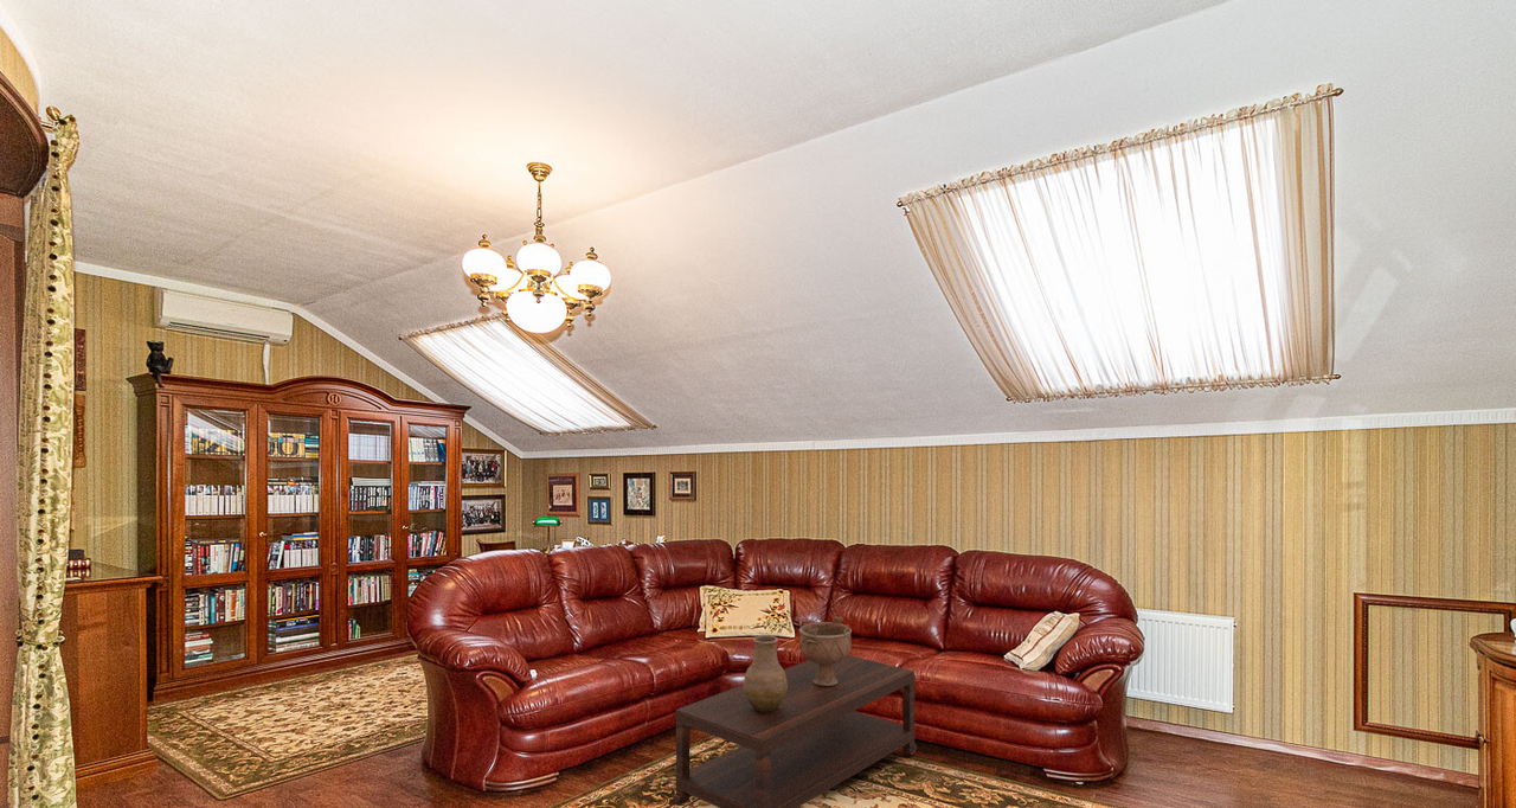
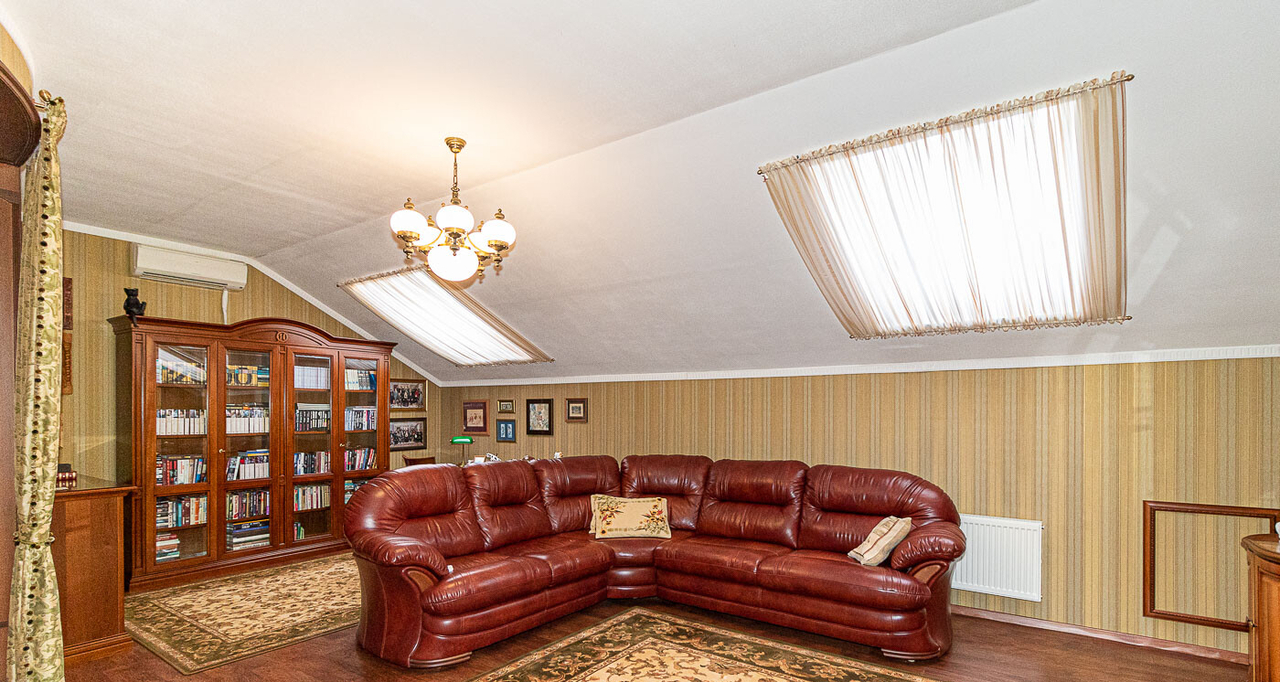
- decorative bowl [798,614,853,686]
- coffee table [672,654,918,808]
- vase [743,635,788,712]
